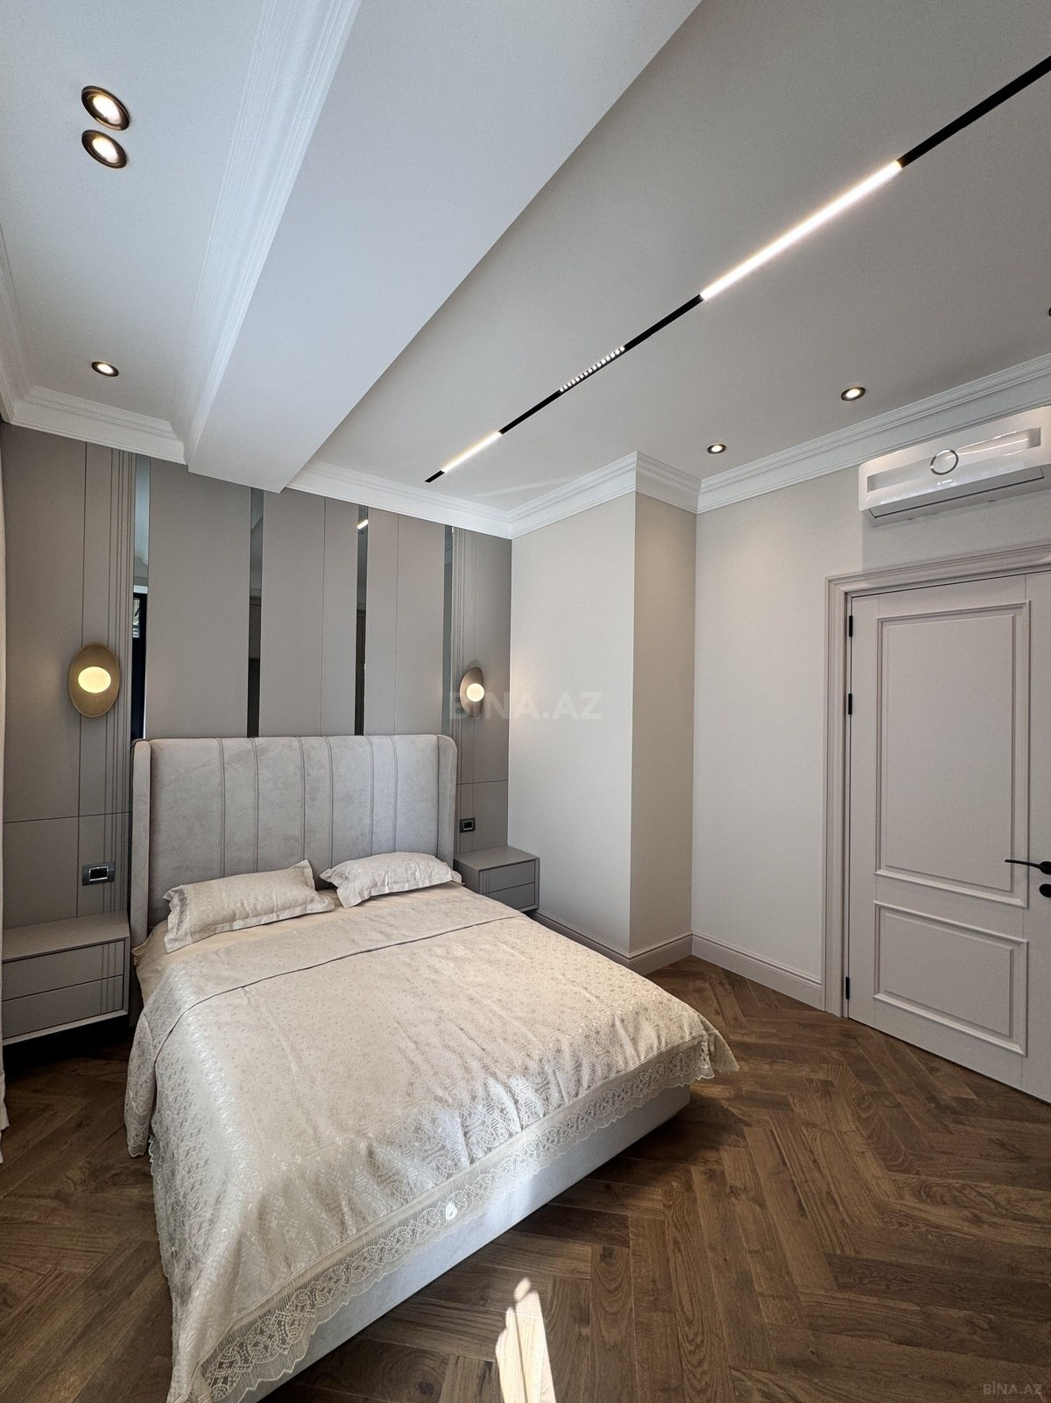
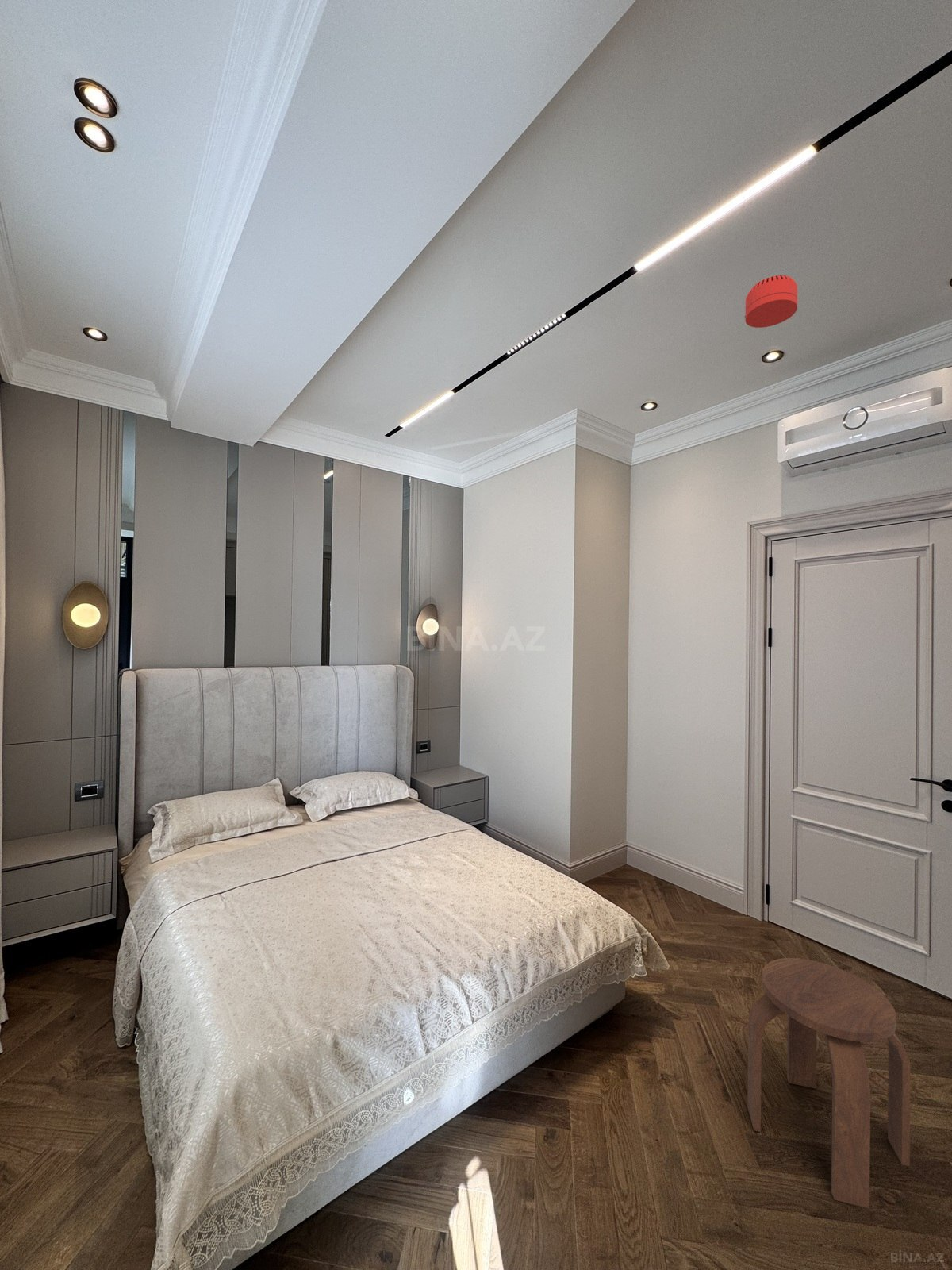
+ stool [747,957,911,1210]
+ smoke detector [744,275,798,329]
